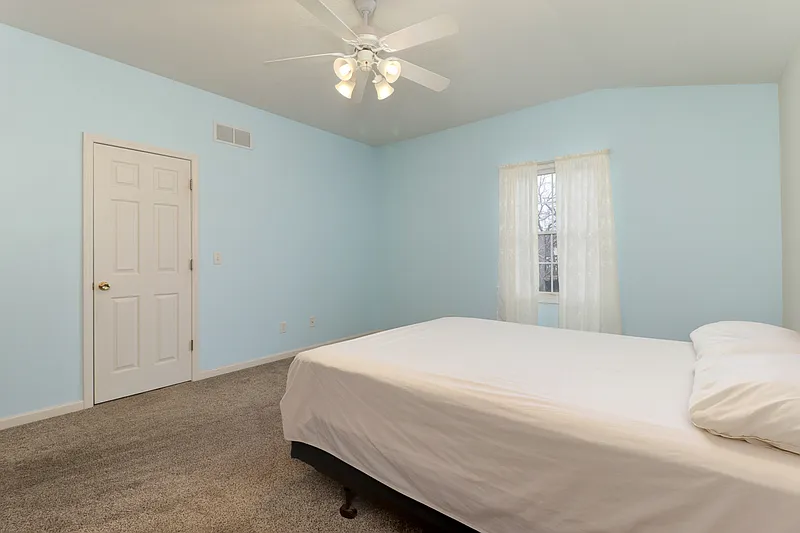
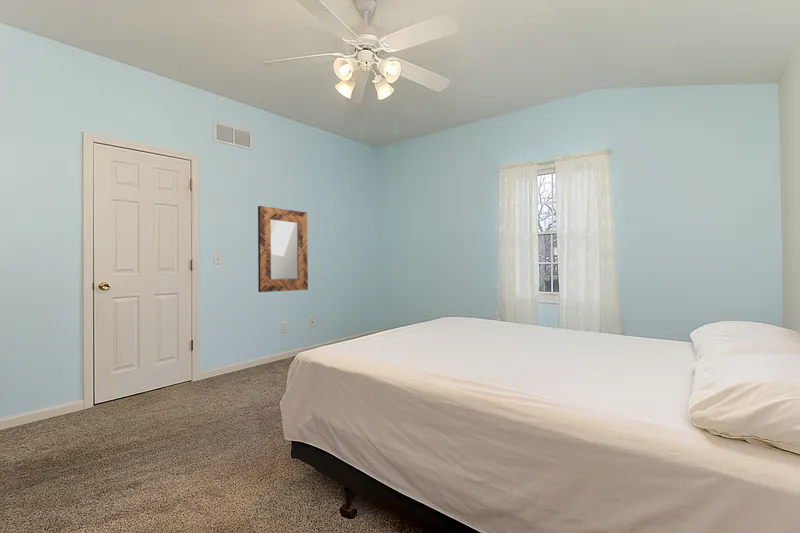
+ home mirror [257,205,309,293]
